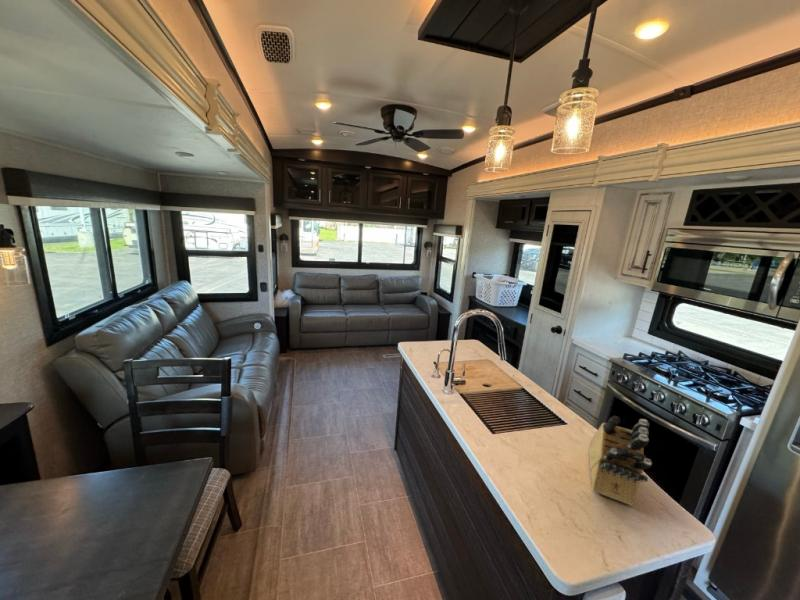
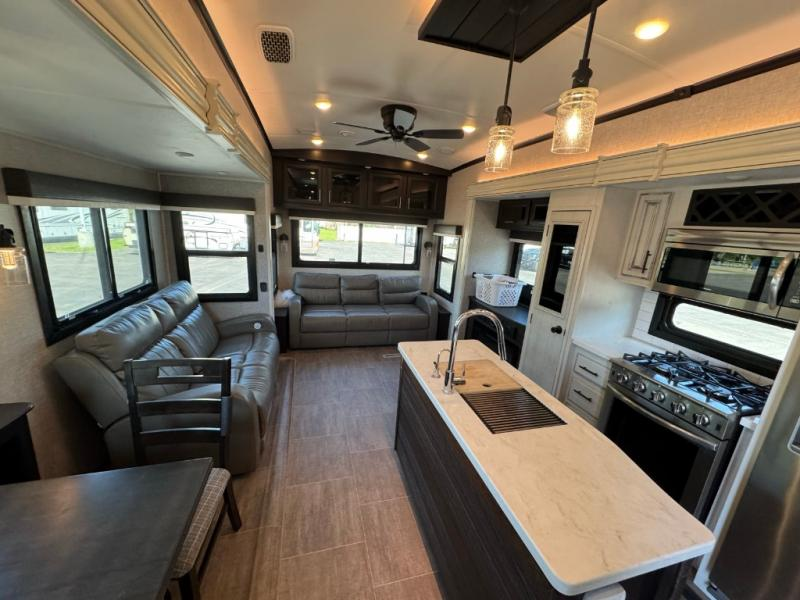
- knife block [588,415,653,507]
